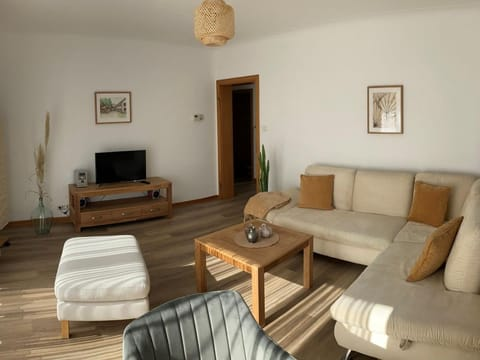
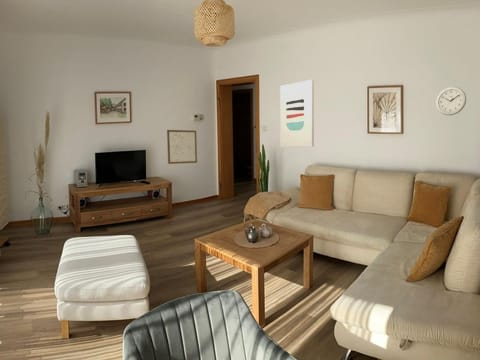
+ wall art [166,128,198,165]
+ wall clock [435,86,467,116]
+ wall art [279,79,315,148]
